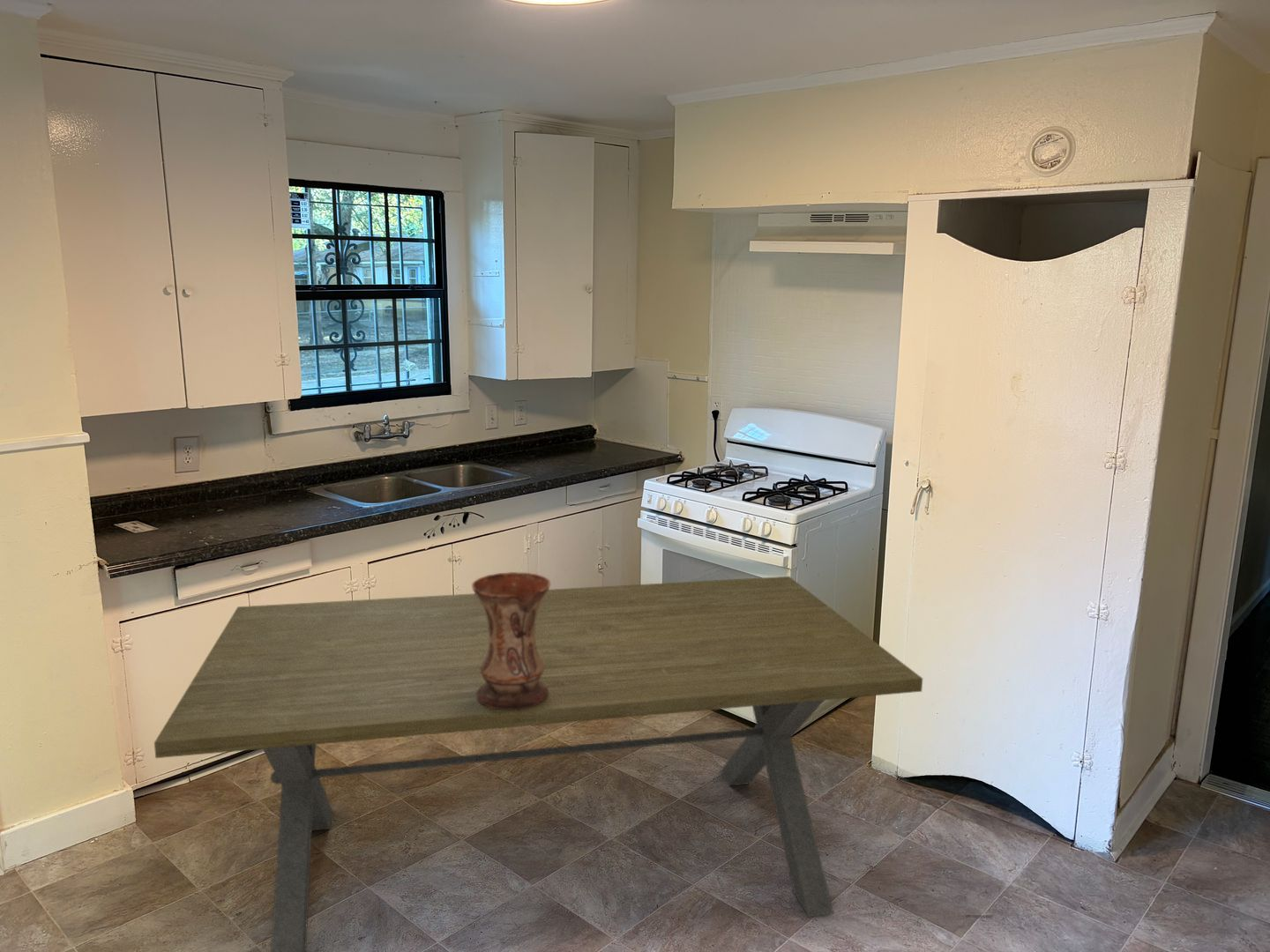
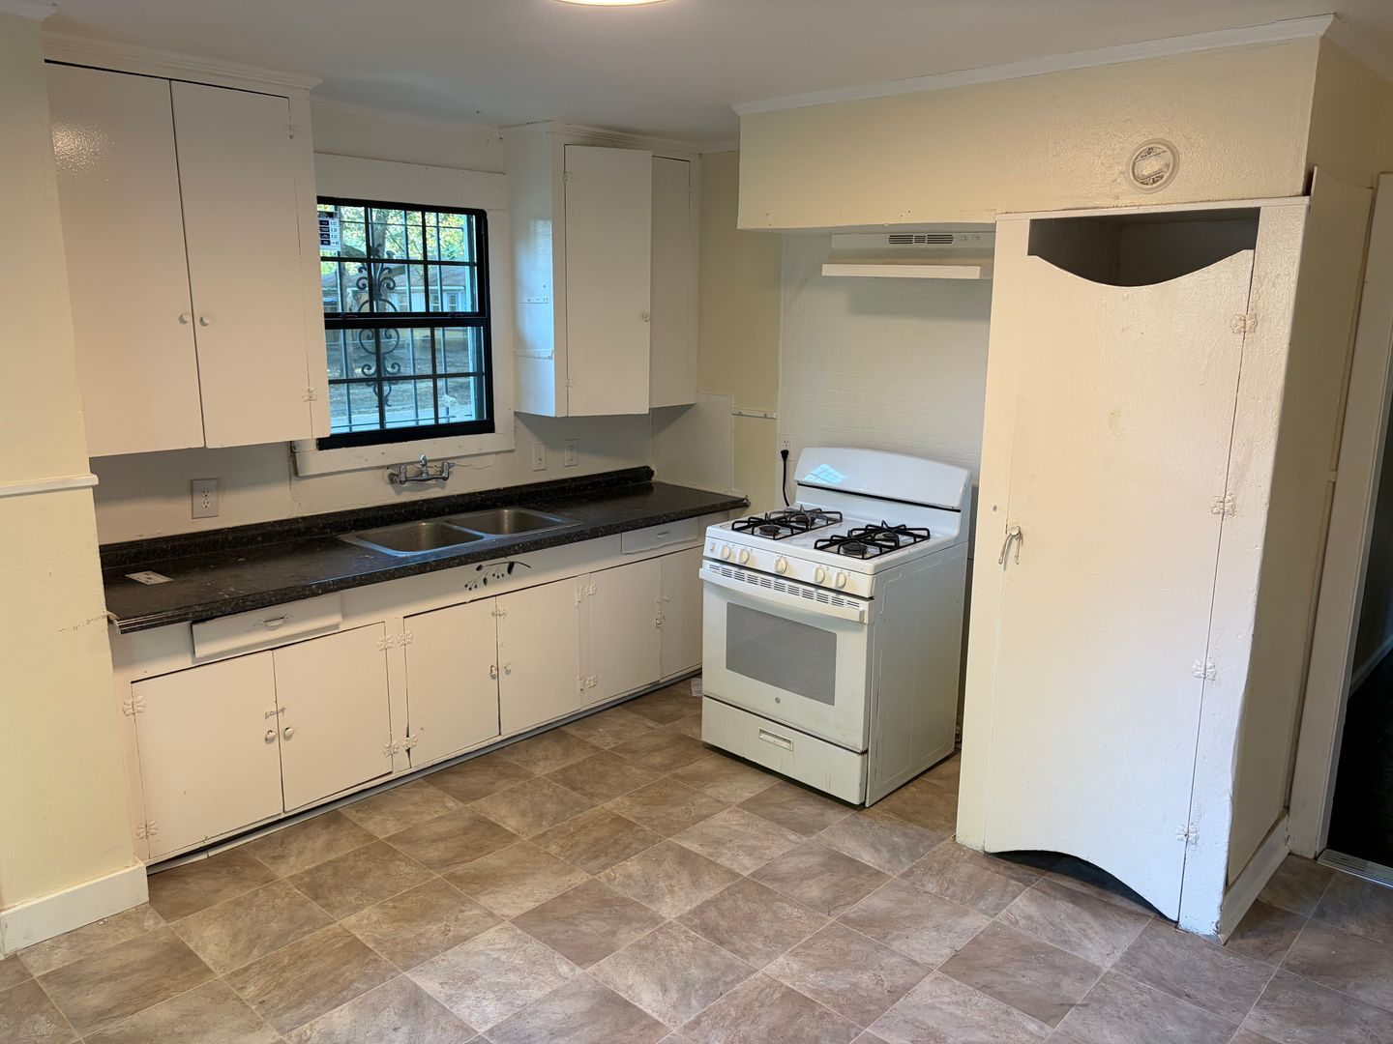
- vase [471,571,551,710]
- dining table [153,576,923,952]
